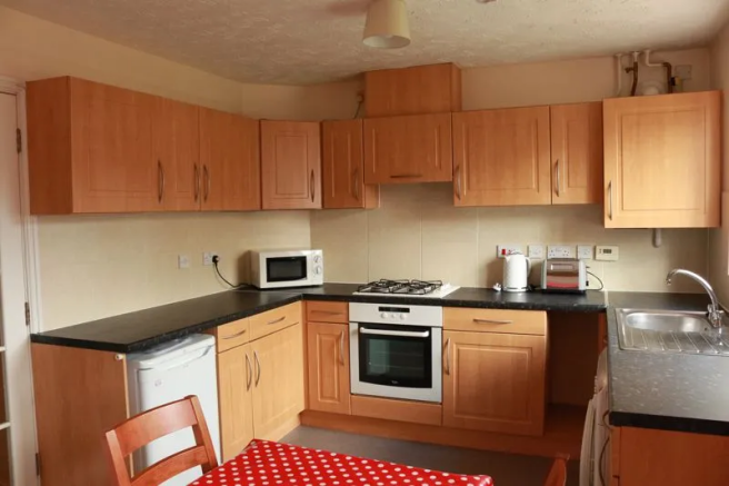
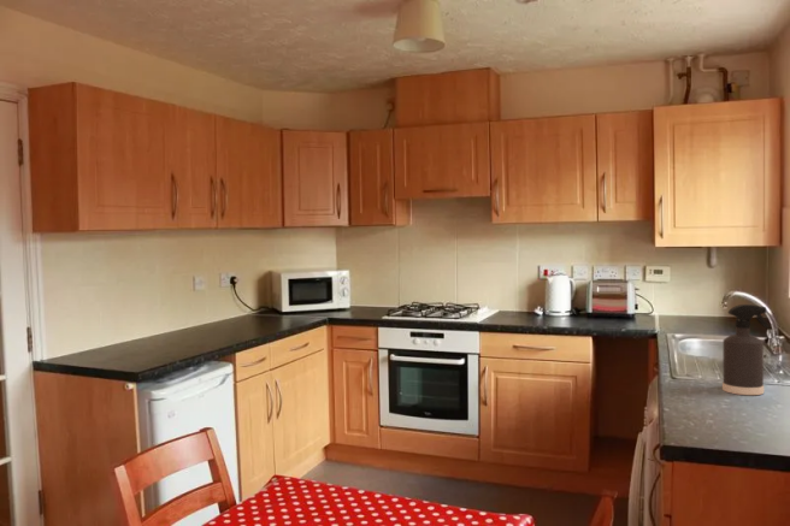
+ spray bottle [721,303,771,396]
